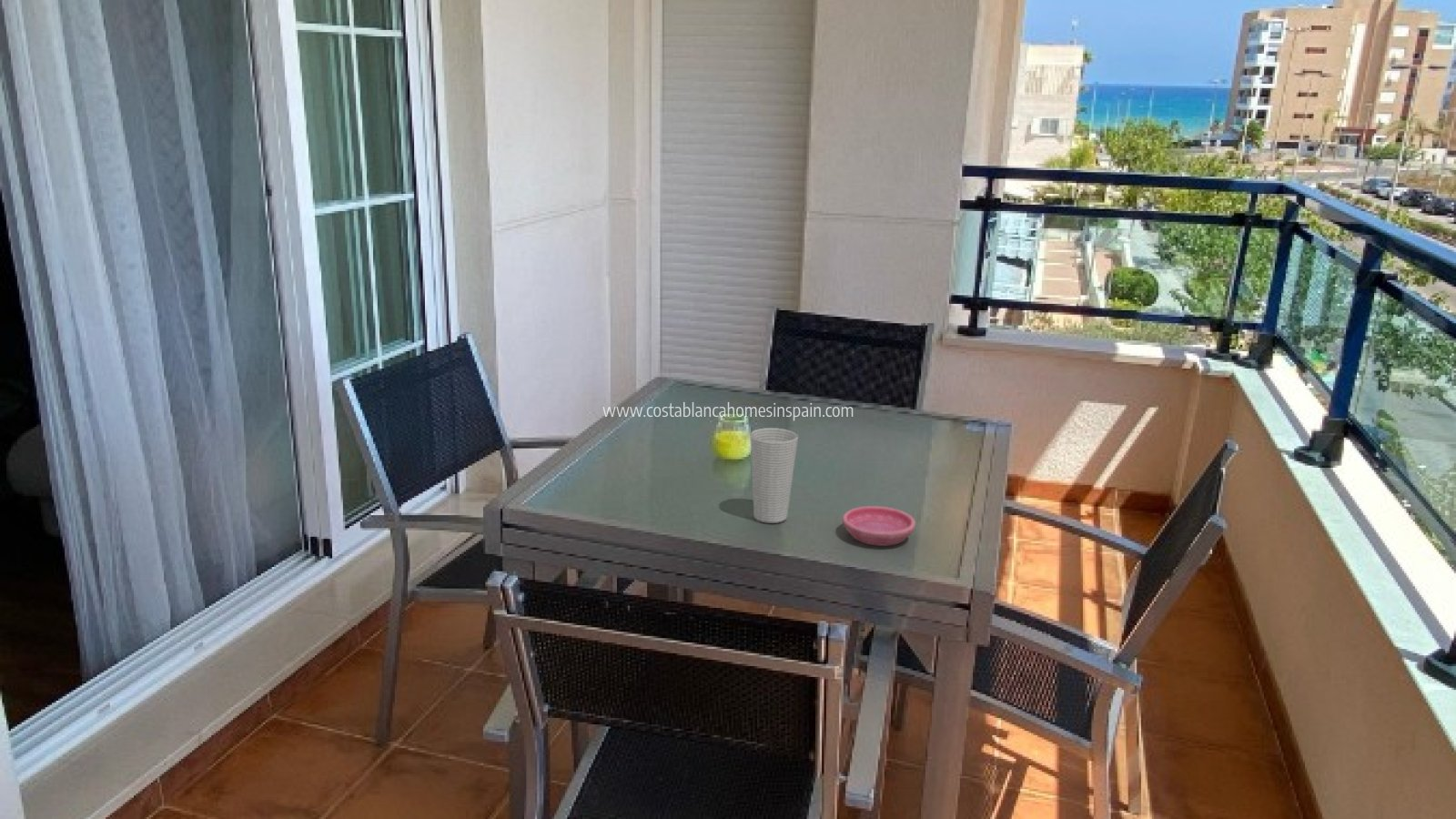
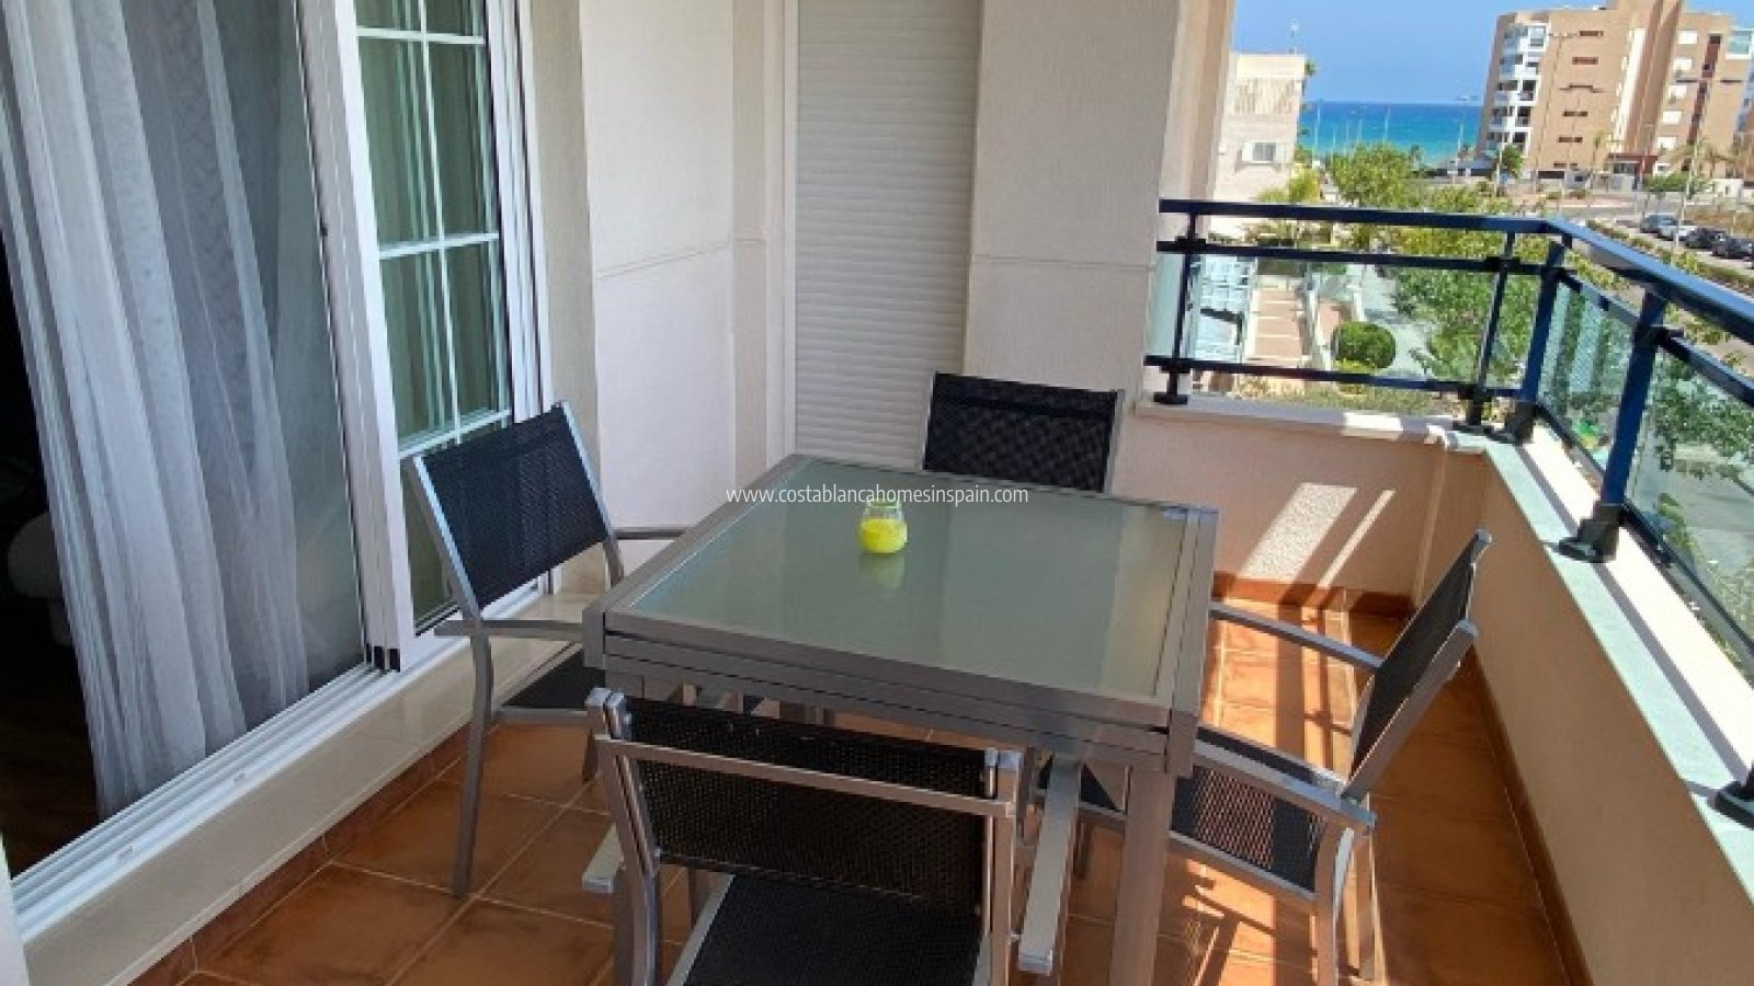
- saucer [842,505,916,547]
- cup [749,427,799,524]
